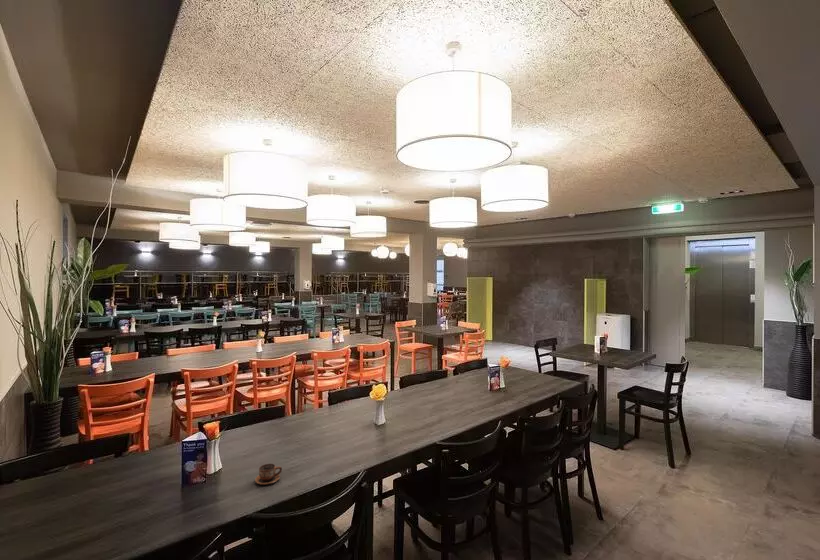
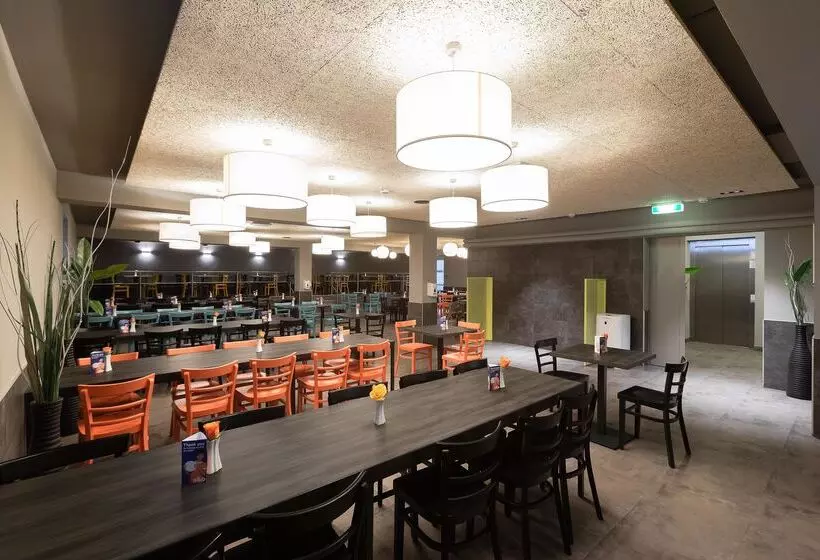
- cup [254,463,283,486]
